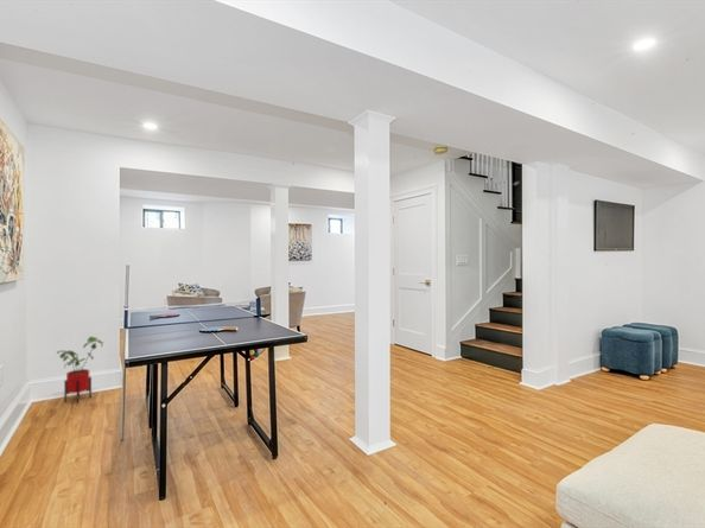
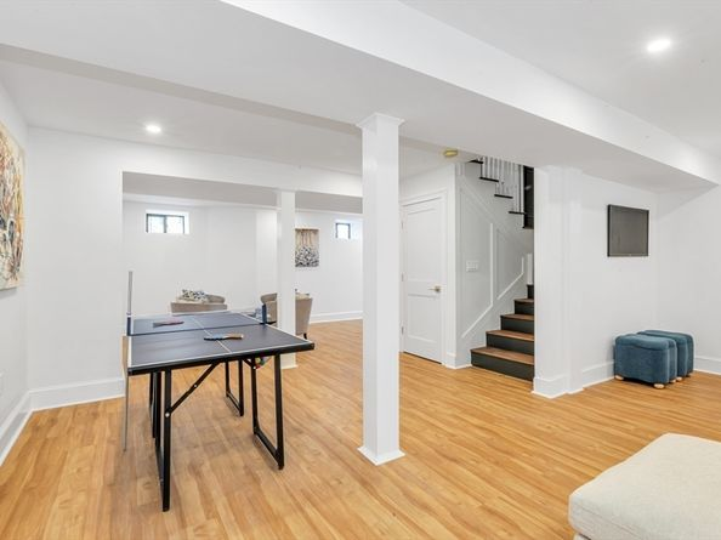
- house plant [56,336,106,403]
